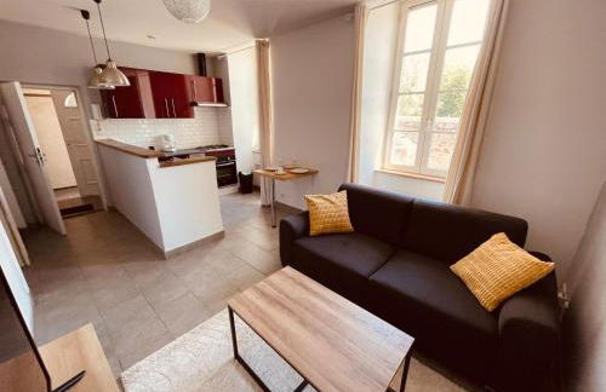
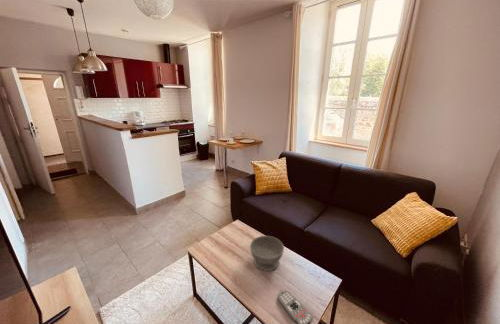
+ bowl [249,235,285,272]
+ remote control [277,290,314,324]
